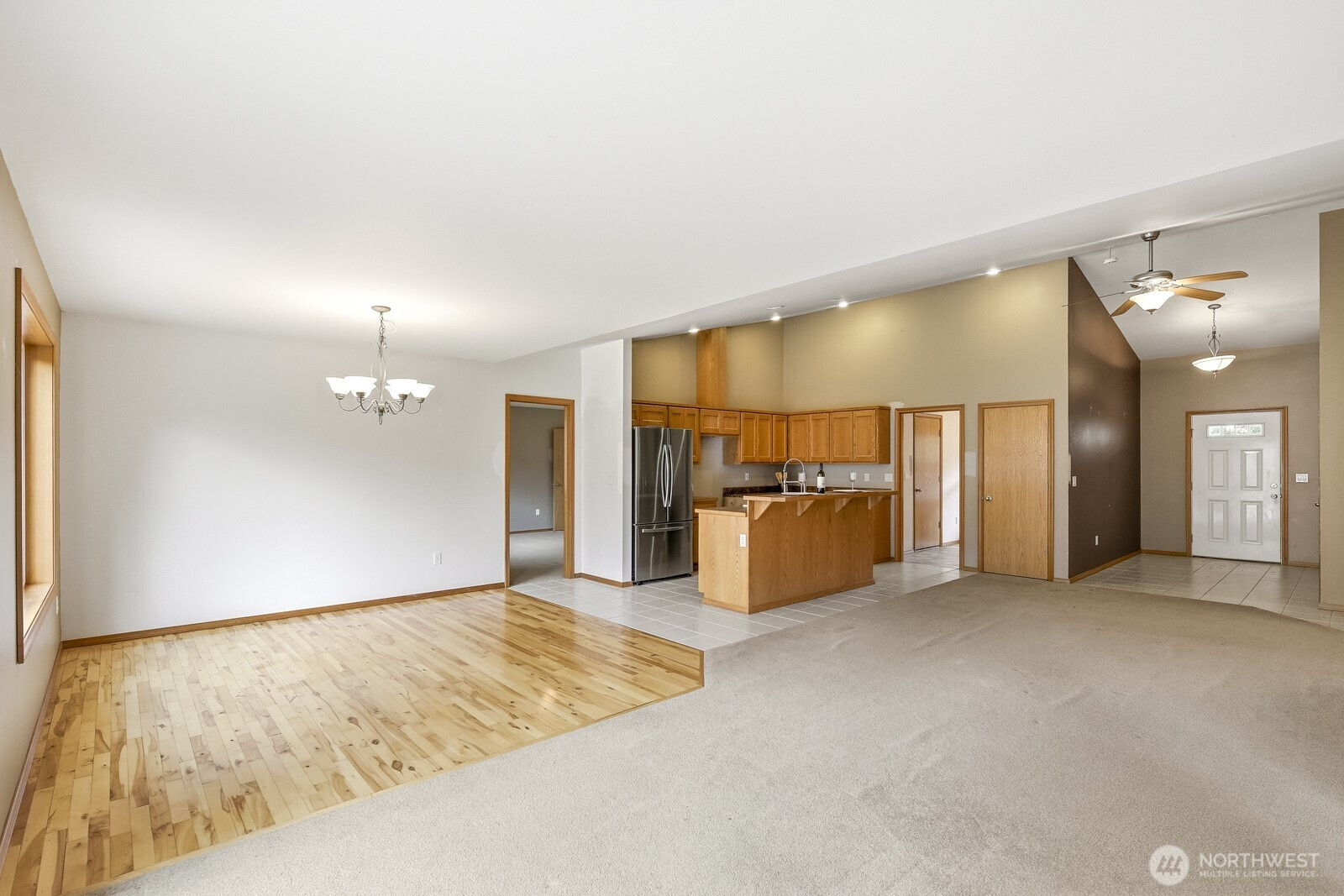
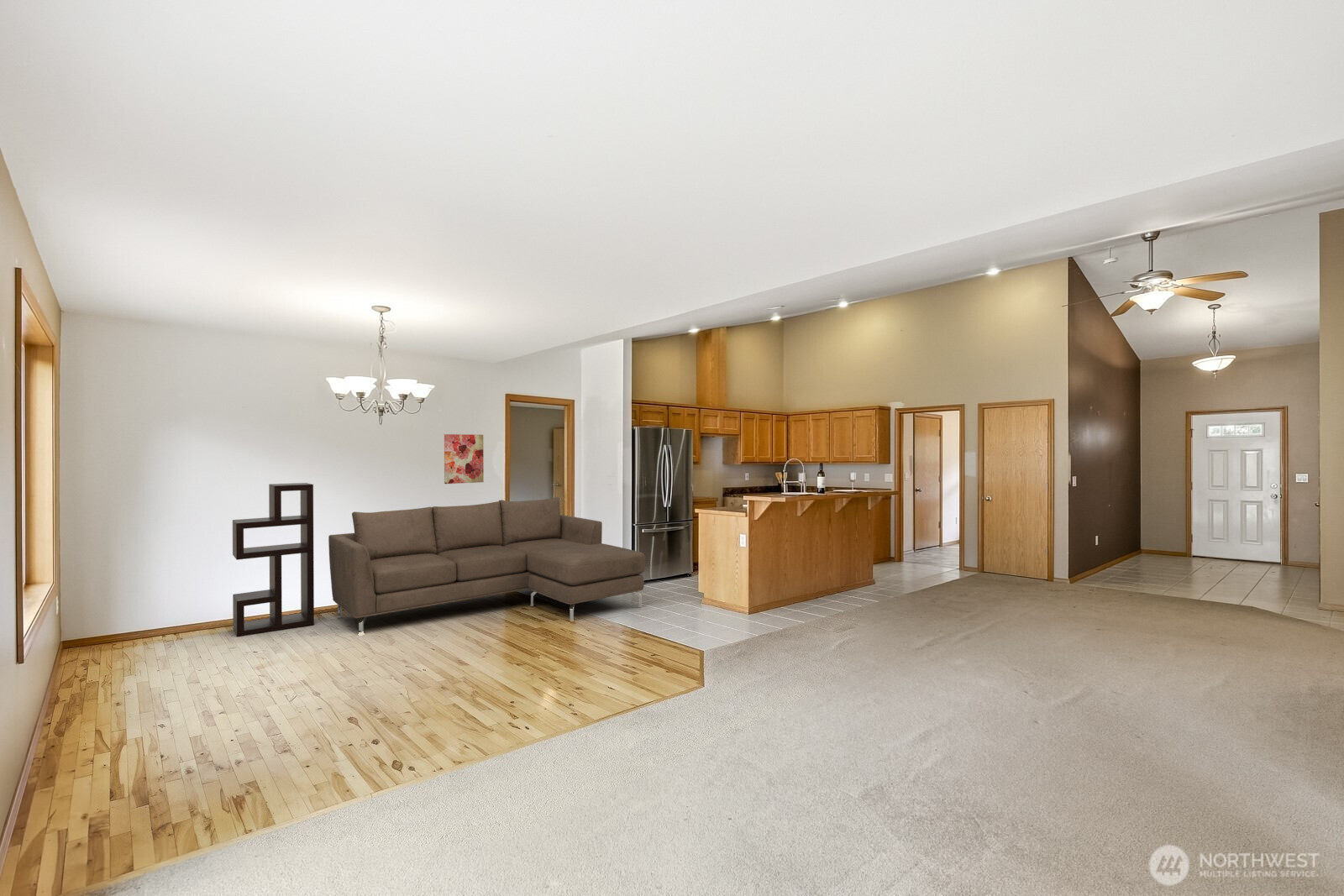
+ wall art [444,433,485,485]
+ sofa [328,496,646,633]
+ shelving unit [232,482,315,638]
